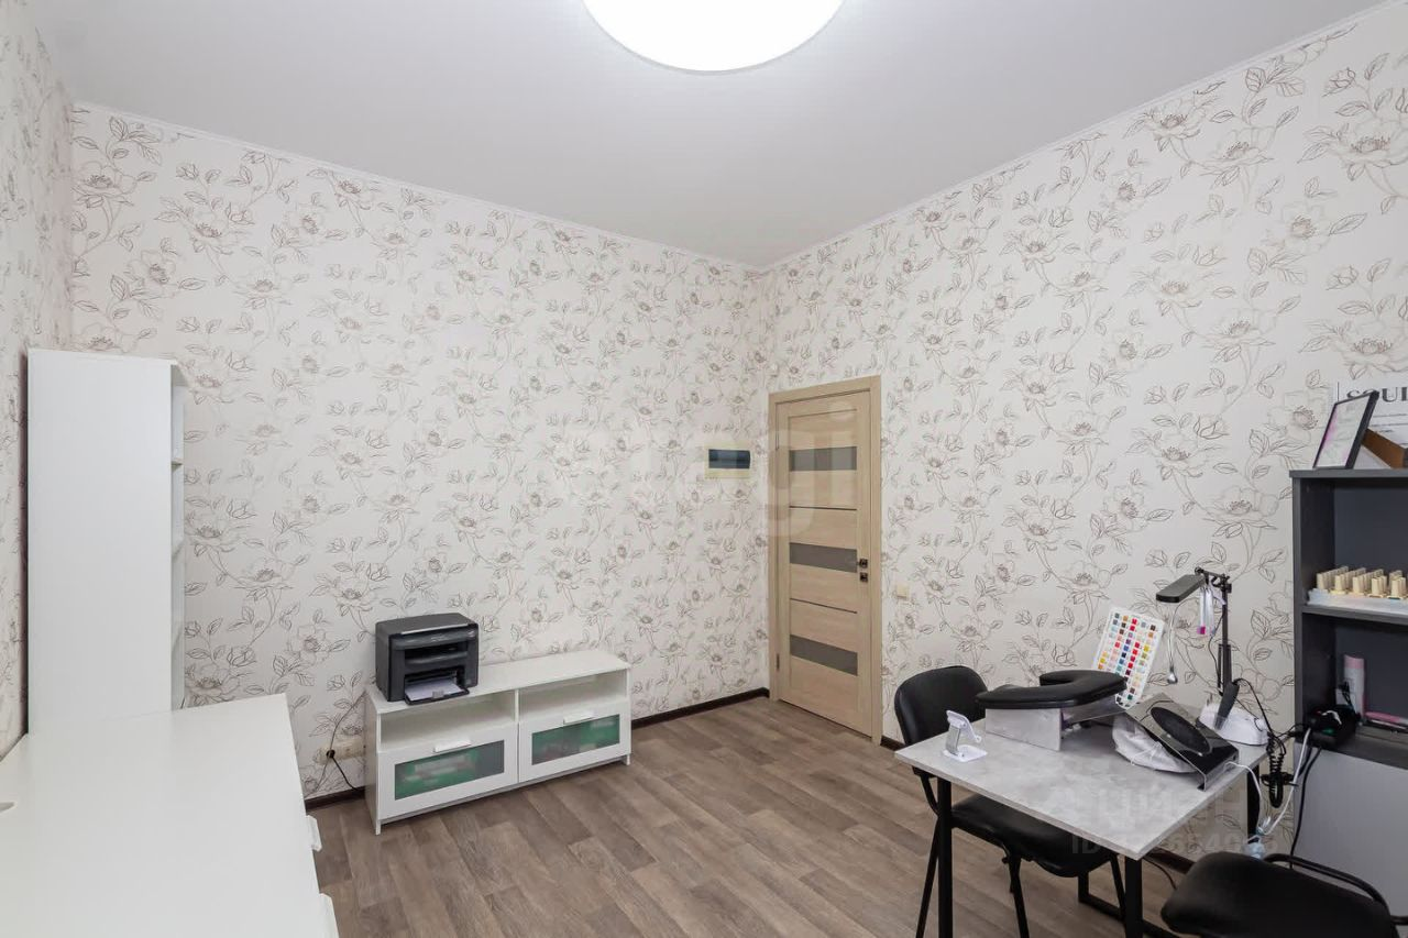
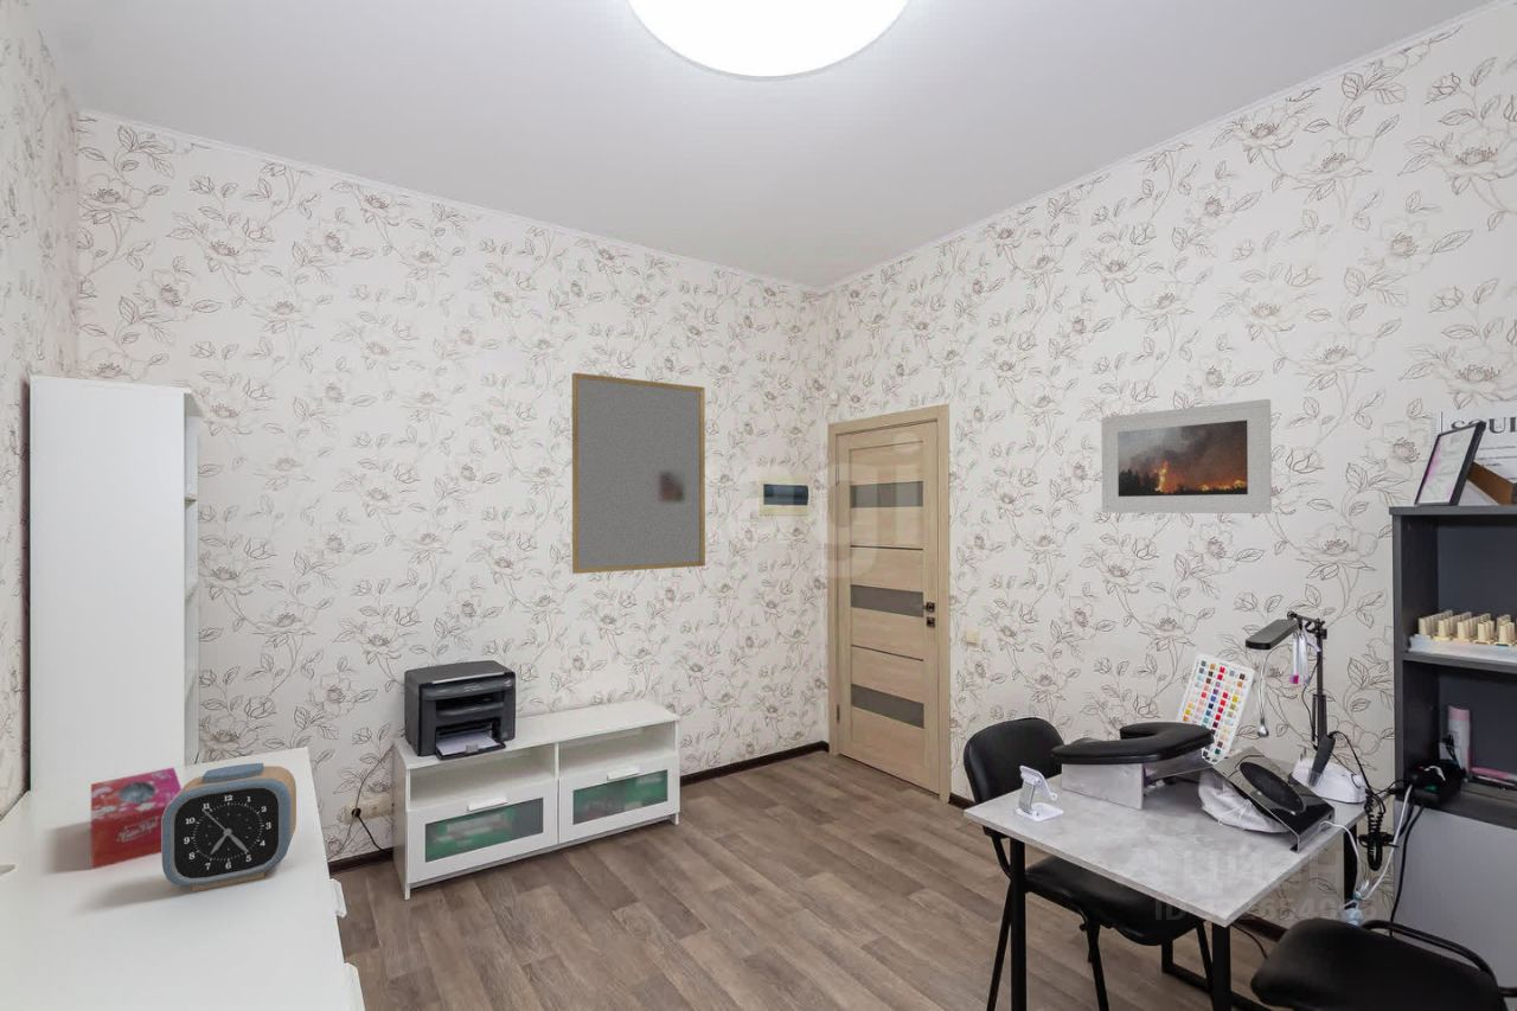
+ alarm clock [161,762,297,892]
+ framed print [1101,398,1273,514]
+ tissue box [90,766,183,871]
+ home mirror [571,371,706,575]
